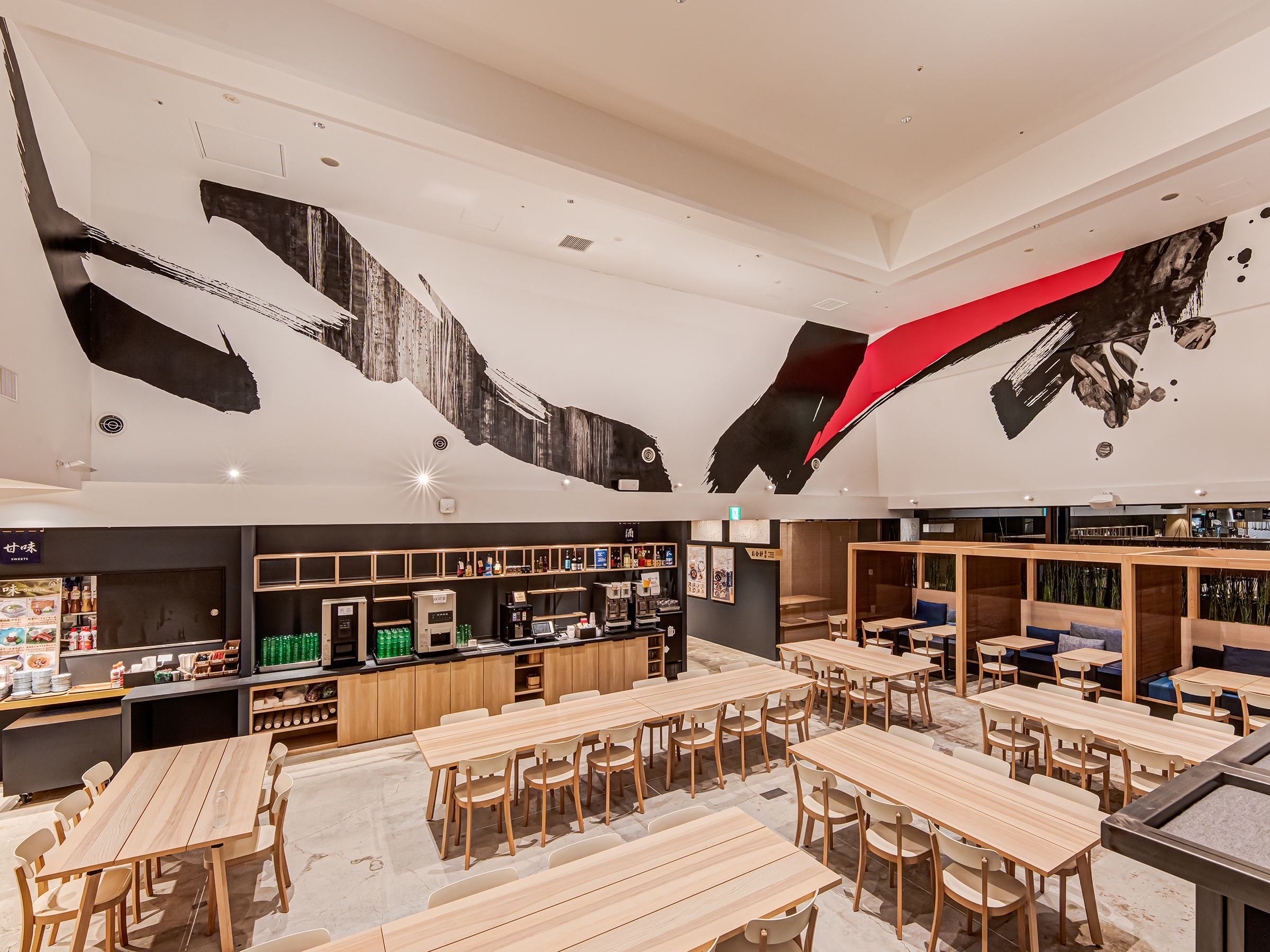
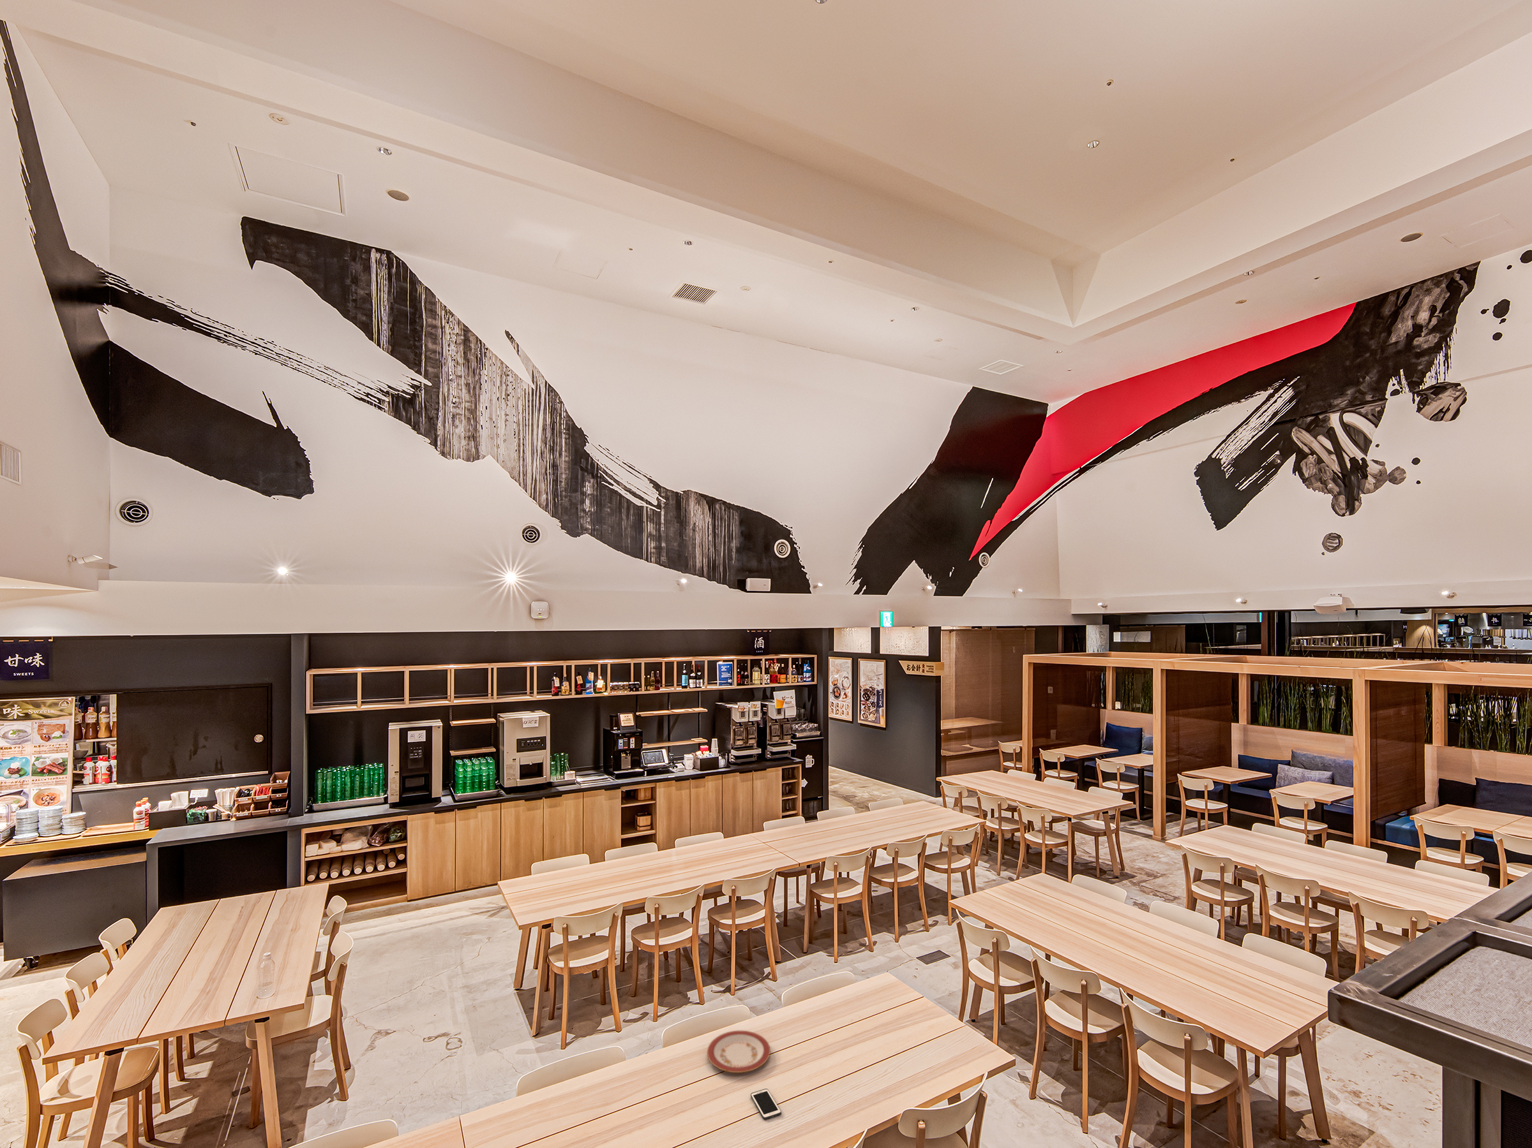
+ plate [707,1030,771,1073]
+ cell phone [750,1088,782,1120]
